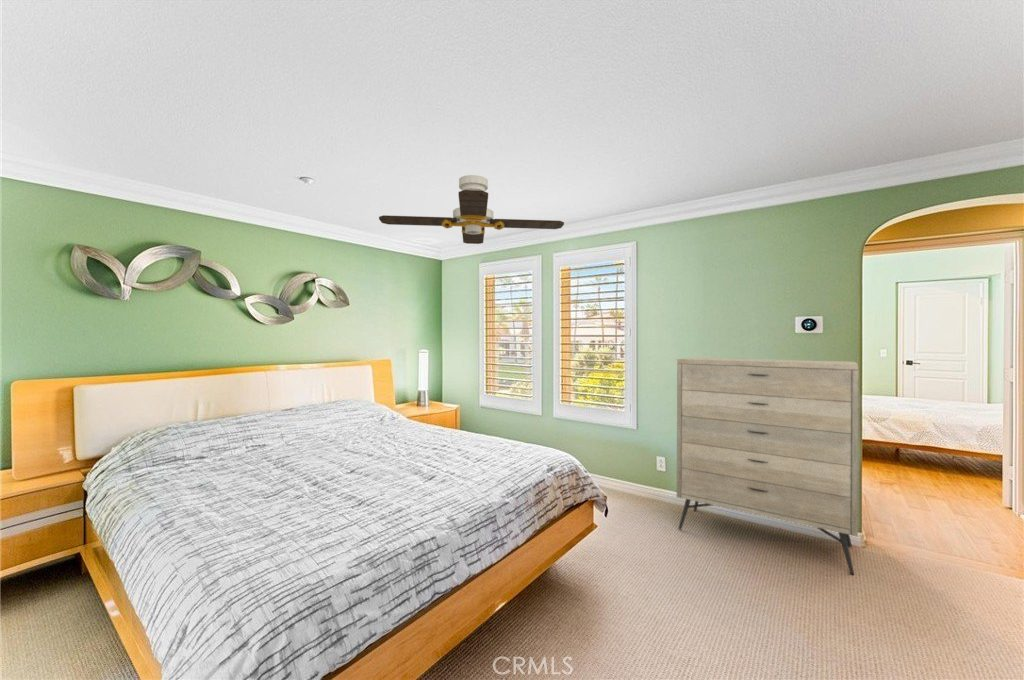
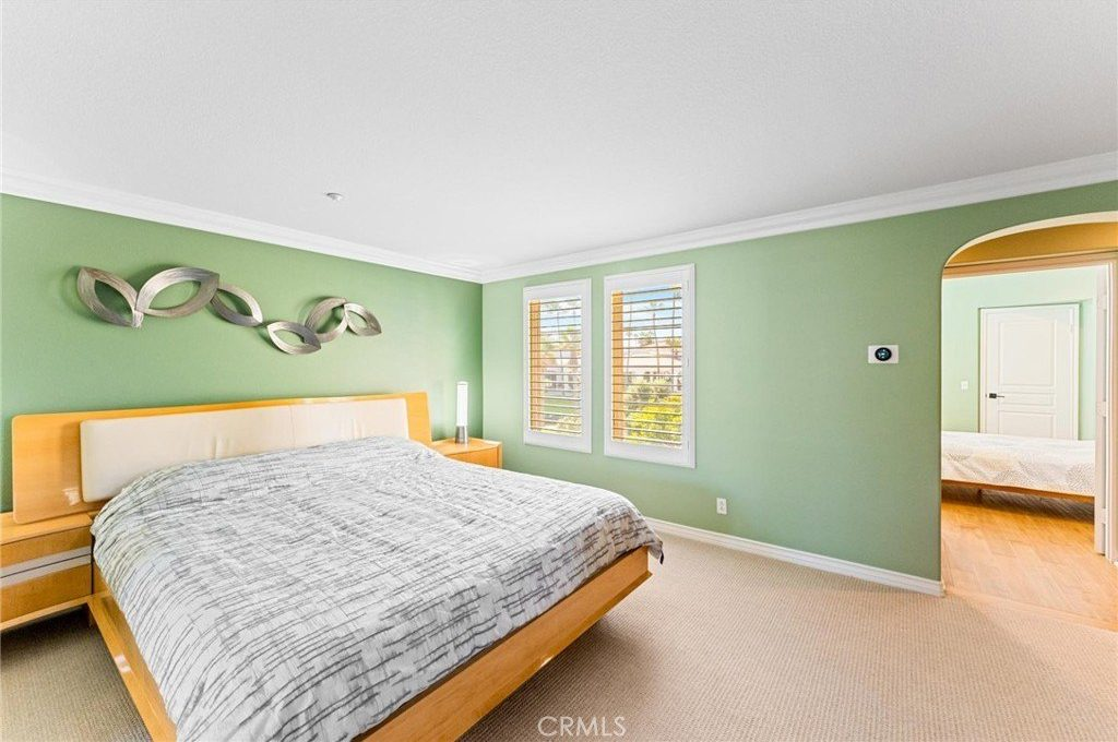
- ceiling fan [378,174,565,245]
- dresser [676,356,860,576]
